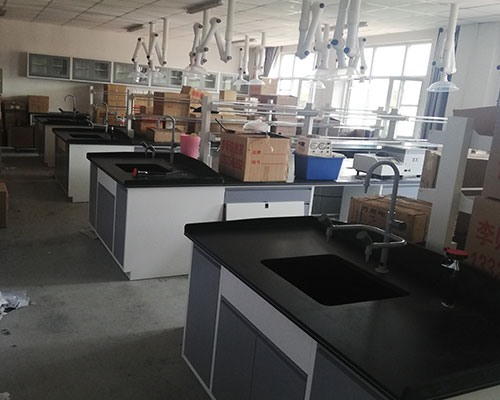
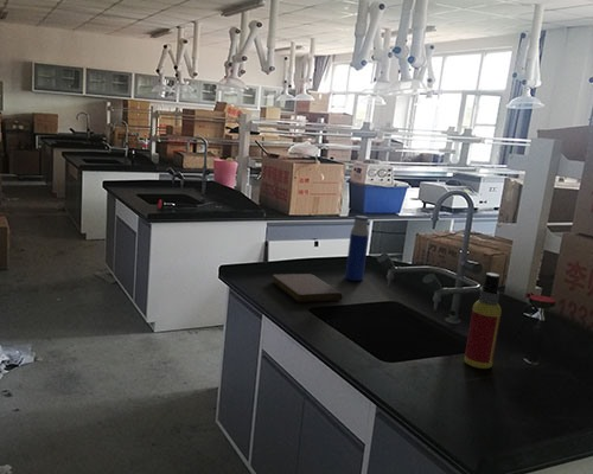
+ water bottle [344,214,370,282]
+ spray bottle [463,271,503,370]
+ notebook [272,273,344,303]
